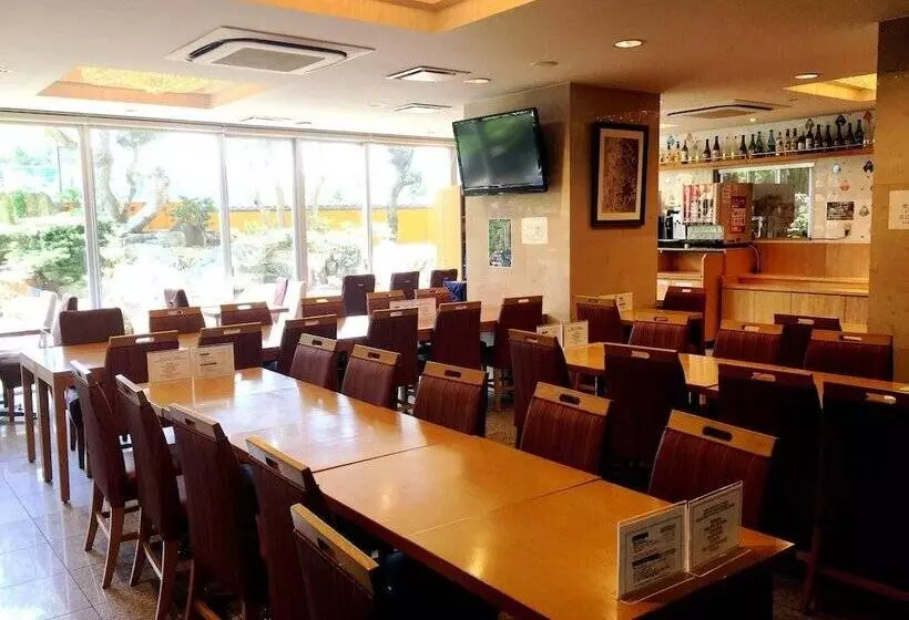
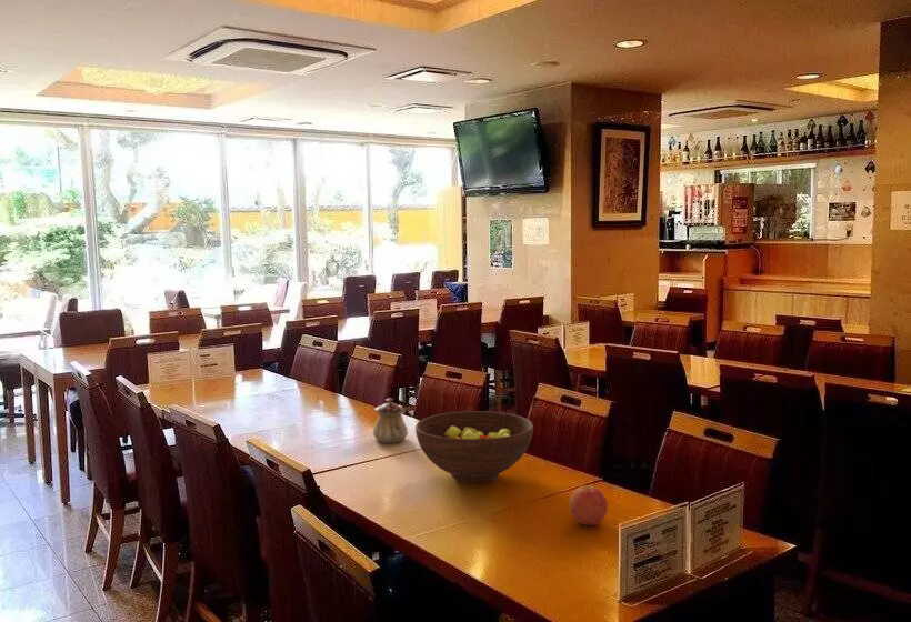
+ fruit bowl [414,410,534,484]
+ teapot [372,397,409,444]
+ apple [568,484,609,526]
